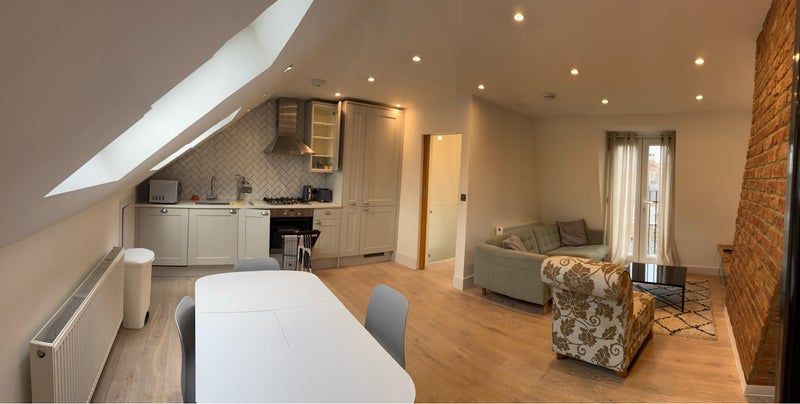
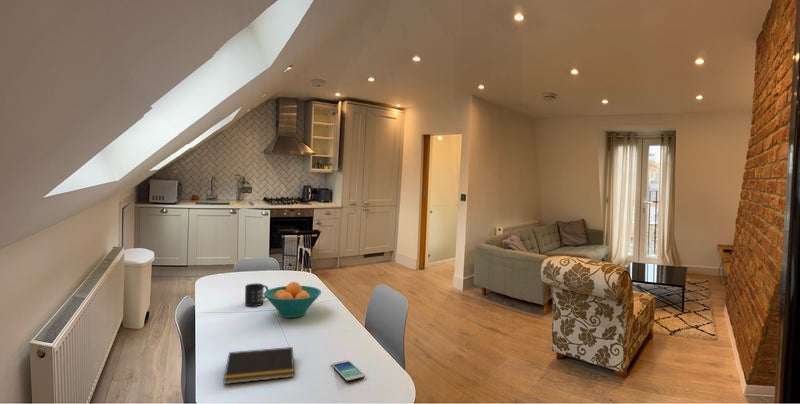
+ notepad [223,346,295,385]
+ fruit bowl [263,281,322,319]
+ mug [244,282,270,307]
+ smartphone [330,359,366,383]
